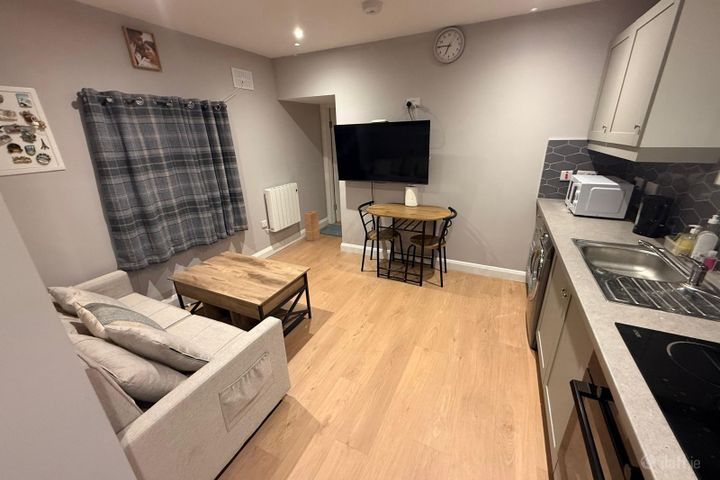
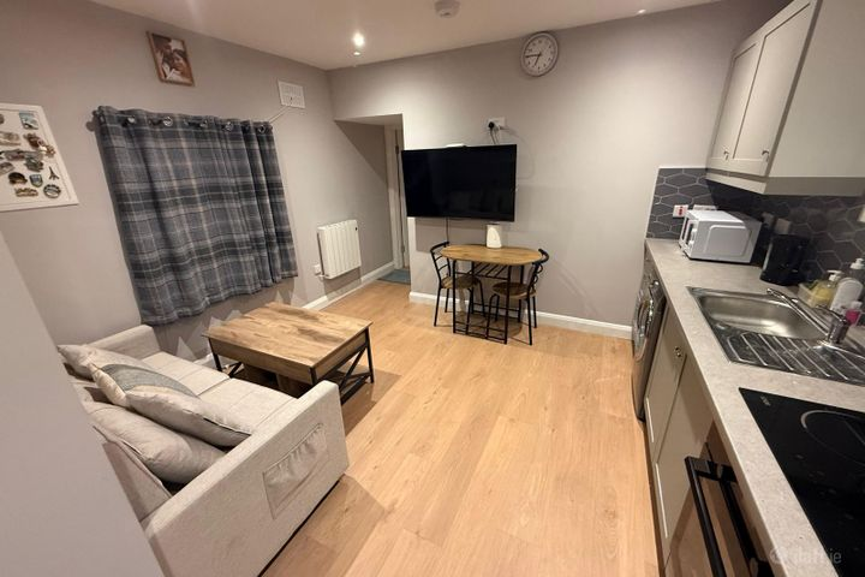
- cardboard box [303,210,321,242]
